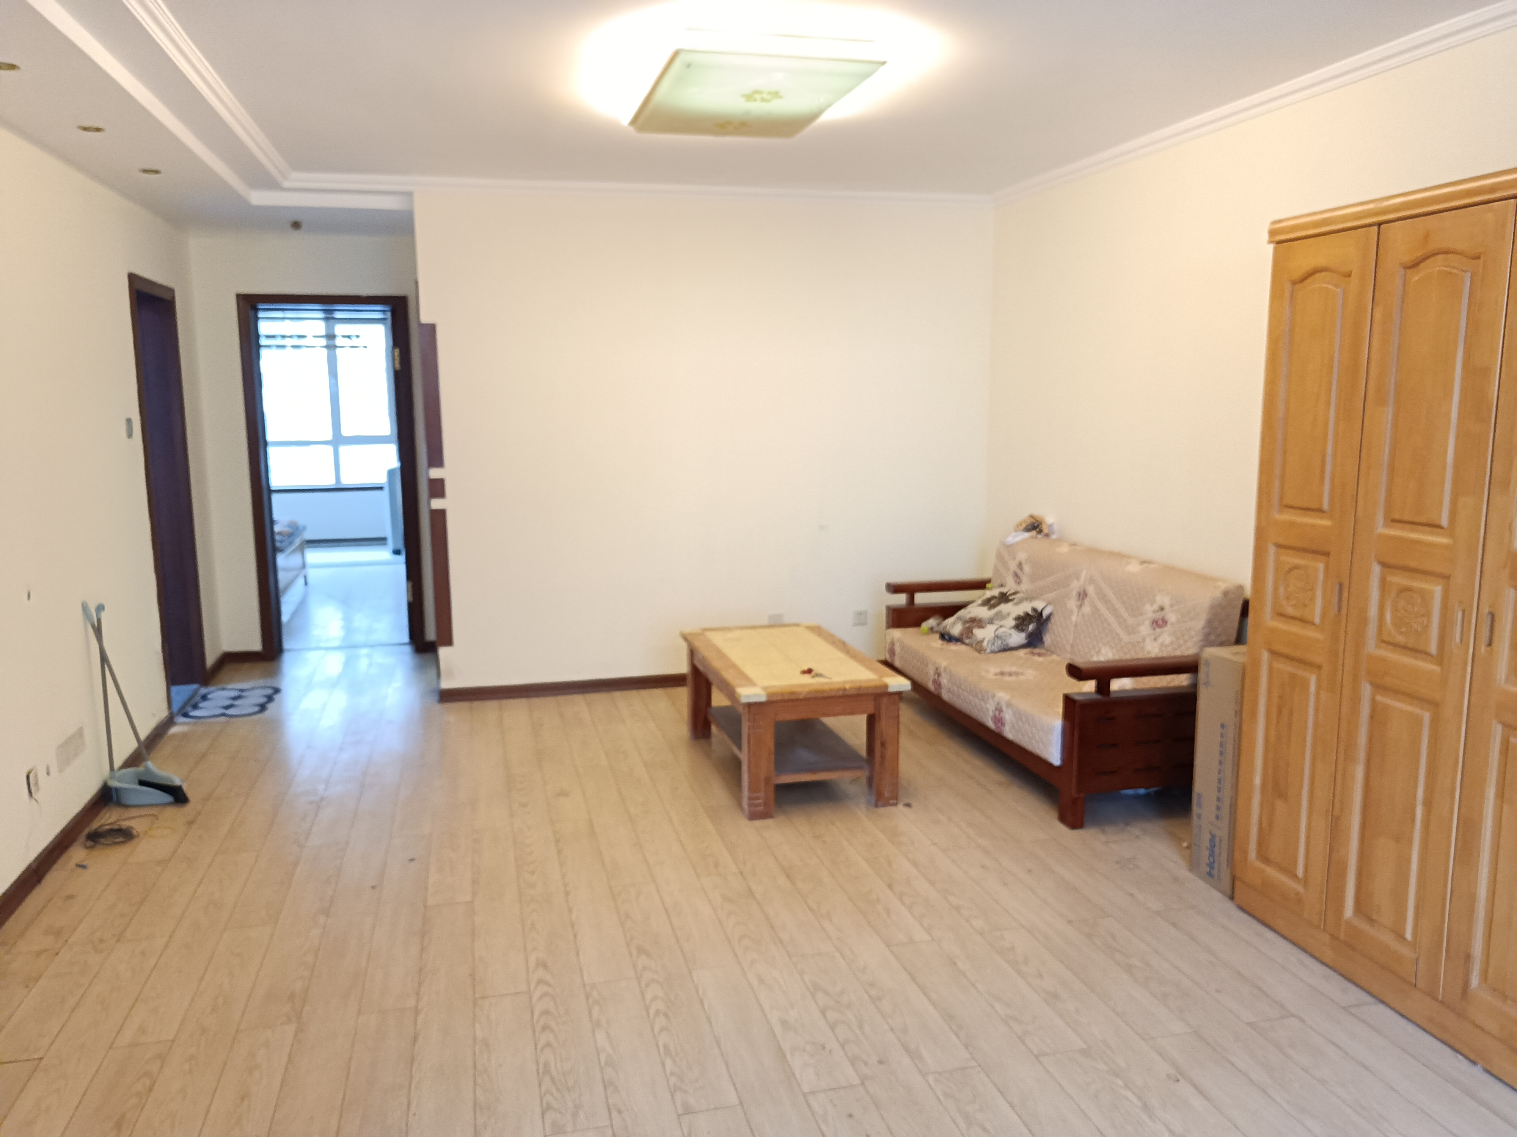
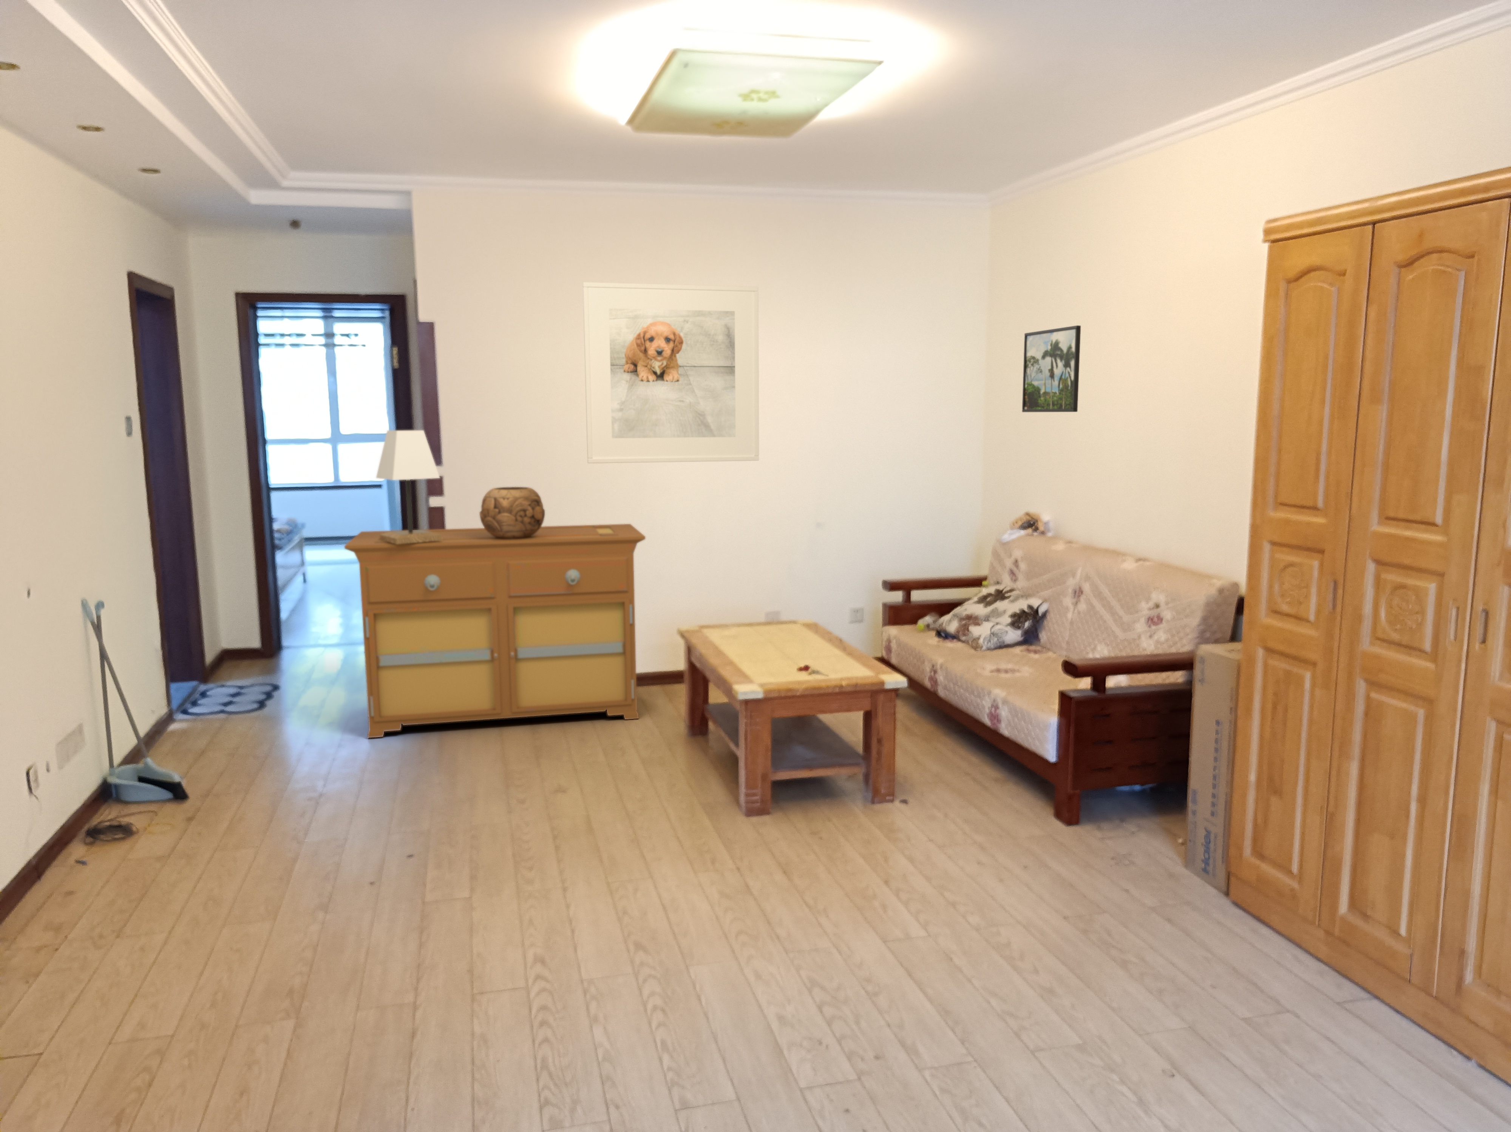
+ lamp [376,429,443,545]
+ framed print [582,282,759,464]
+ decorative bowl [479,486,545,539]
+ sideboard [344,523,646,738]
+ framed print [1022,325,1081,413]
